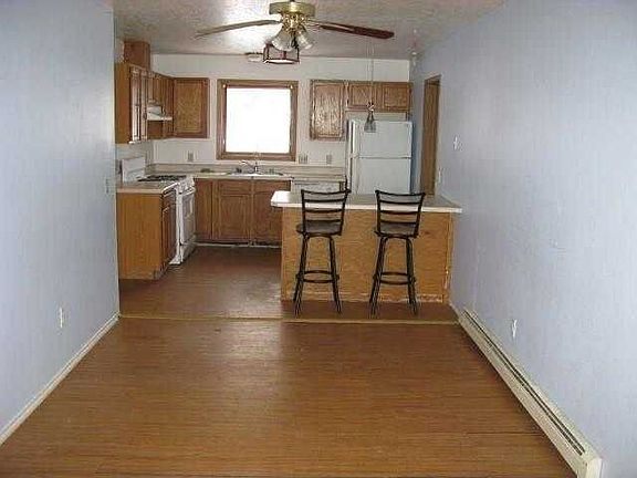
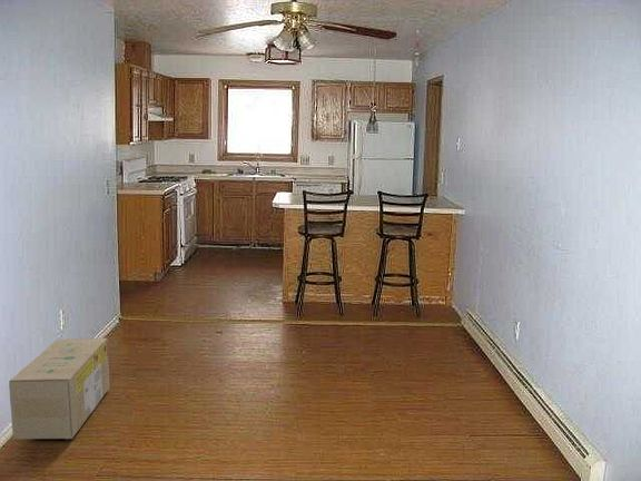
+ cardboard box [8,337,111,441]
